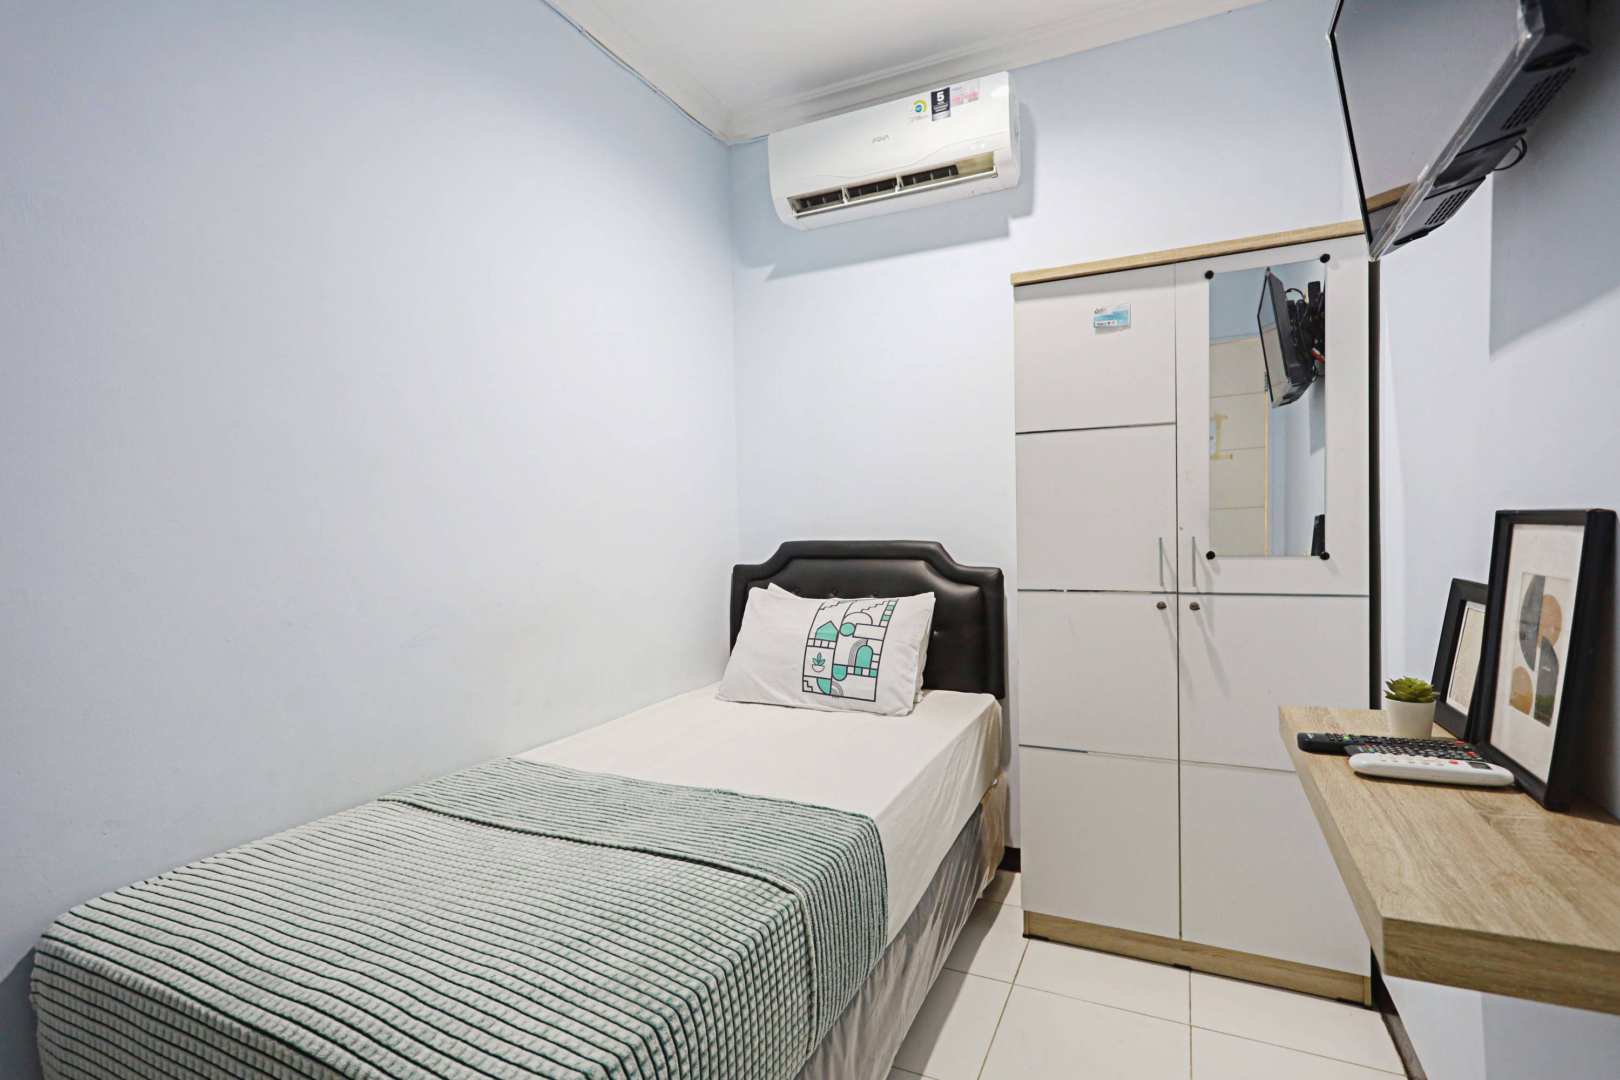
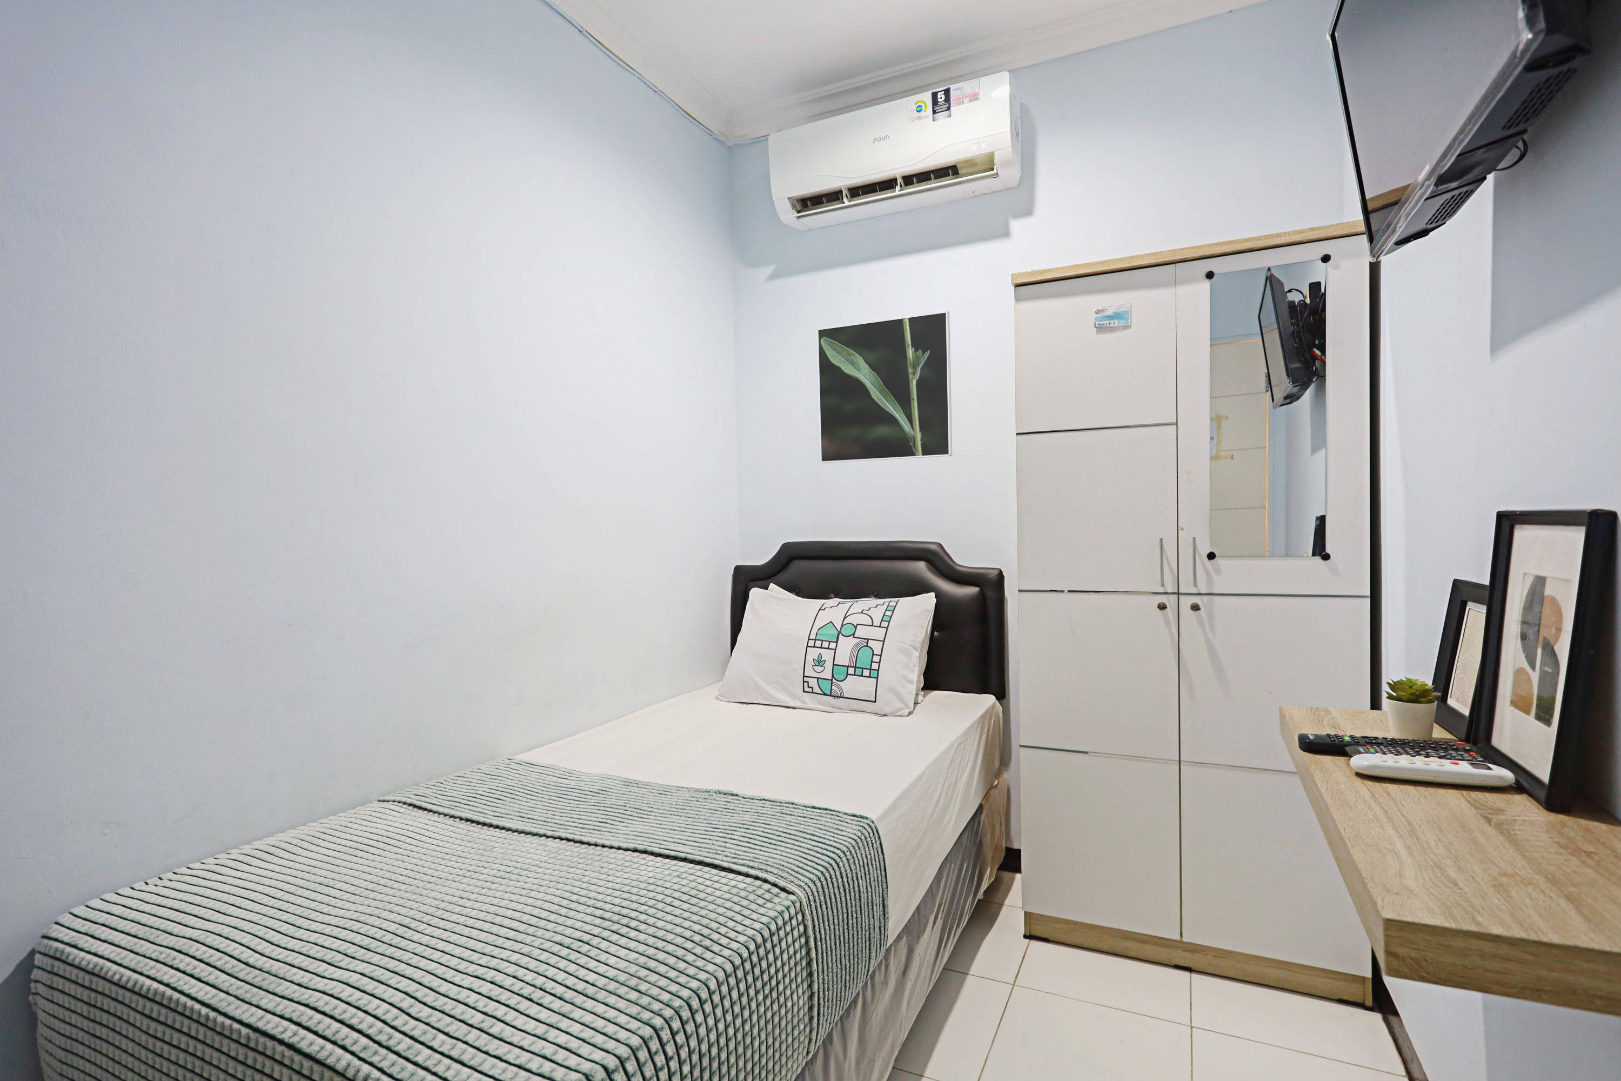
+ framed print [817,311,953,463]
